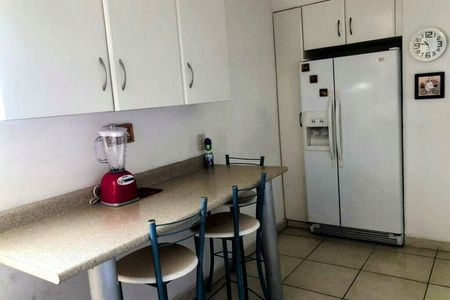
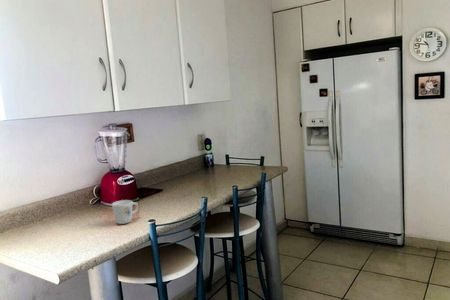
+ mug [111,199,139,225]
